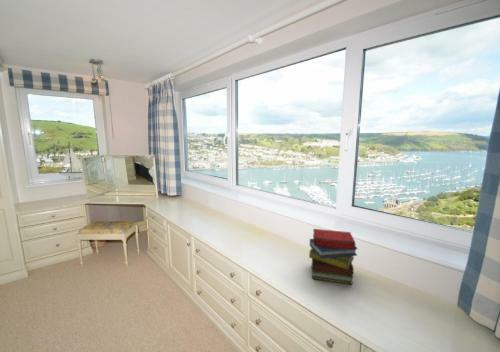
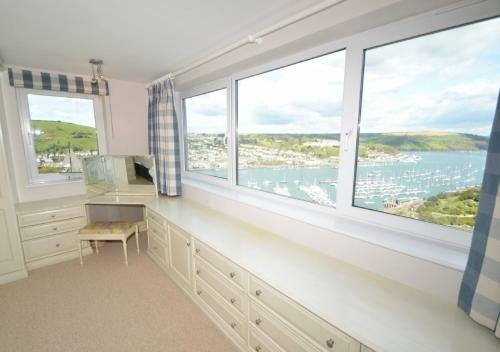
- book [308,228,358,285]
